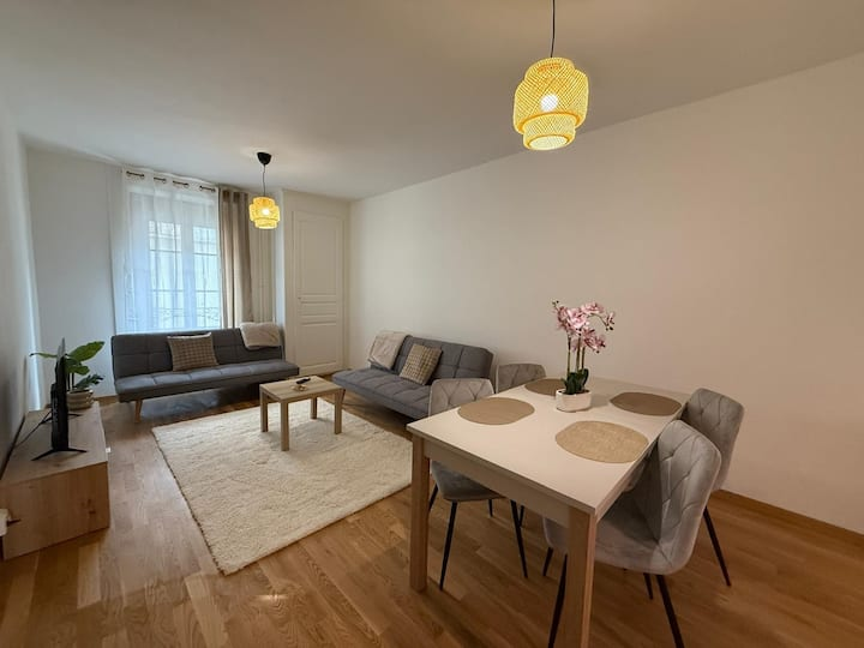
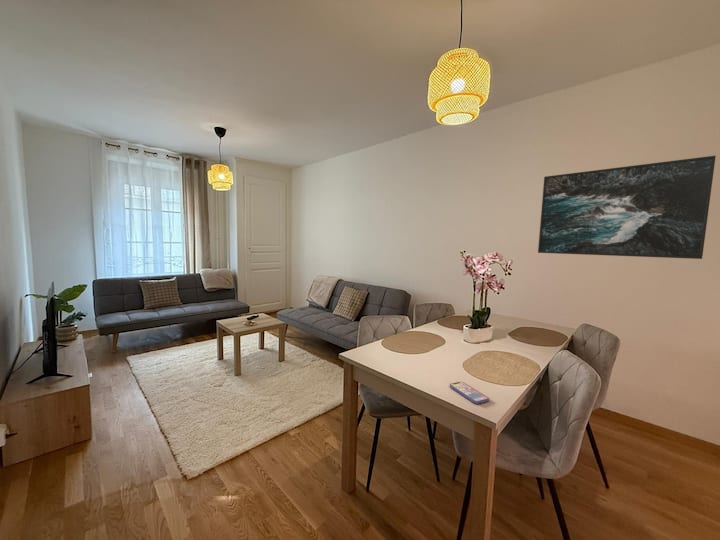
+ smartphone [449,381,490,405]
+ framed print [537,155,716,260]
